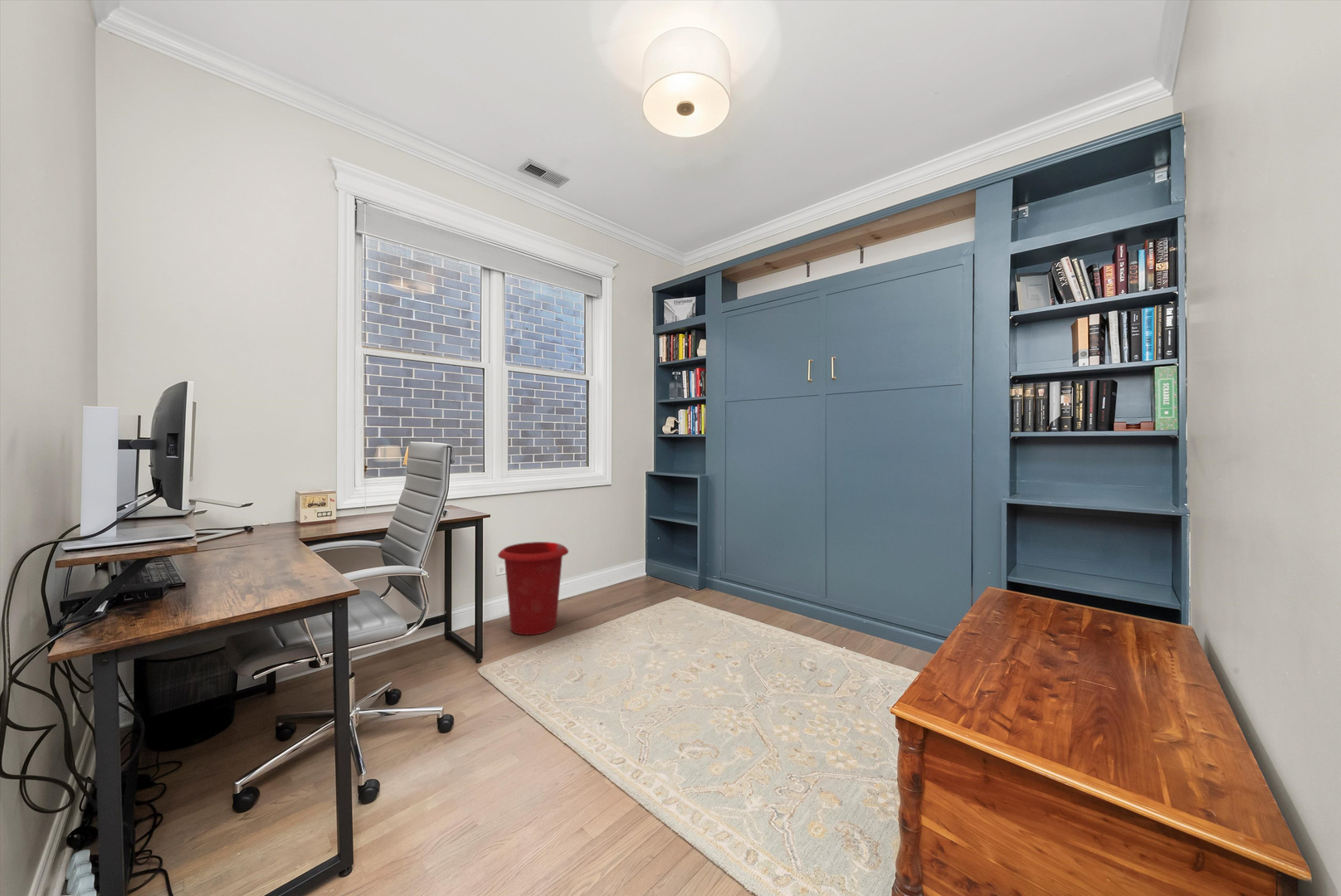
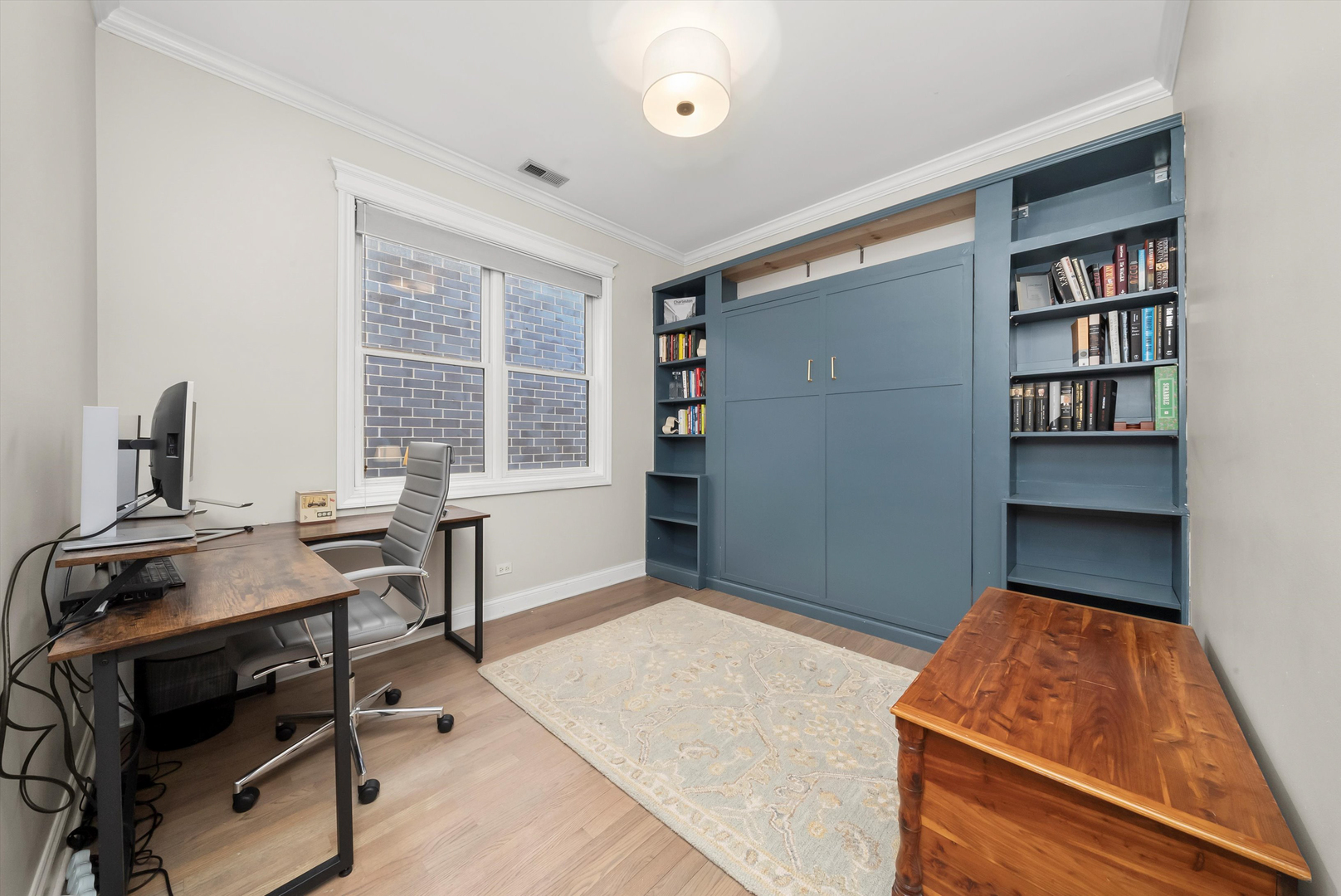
- waste bin [497,541,569,635]
